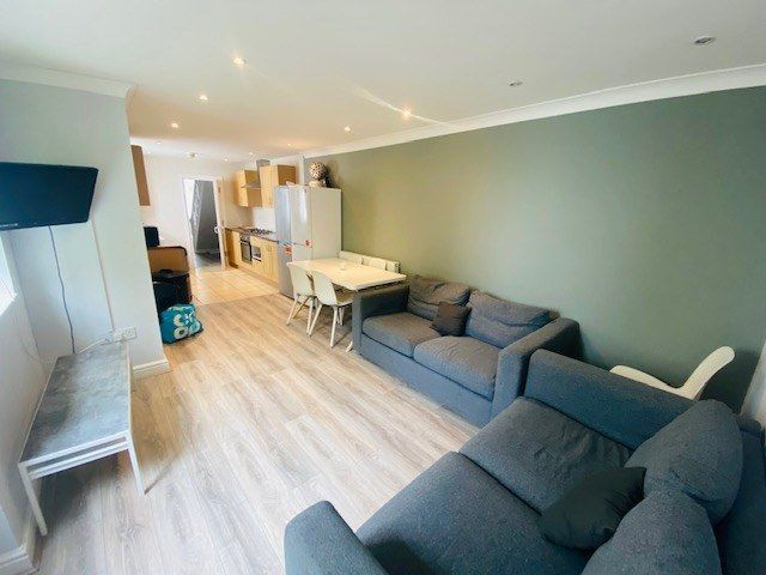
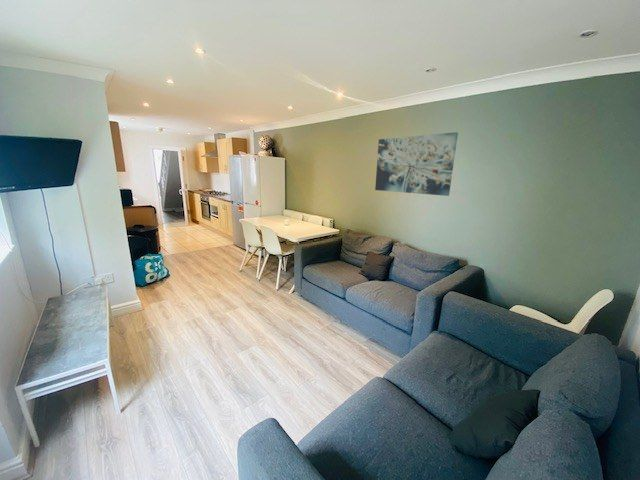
+ wall art [374,131,459,197]
